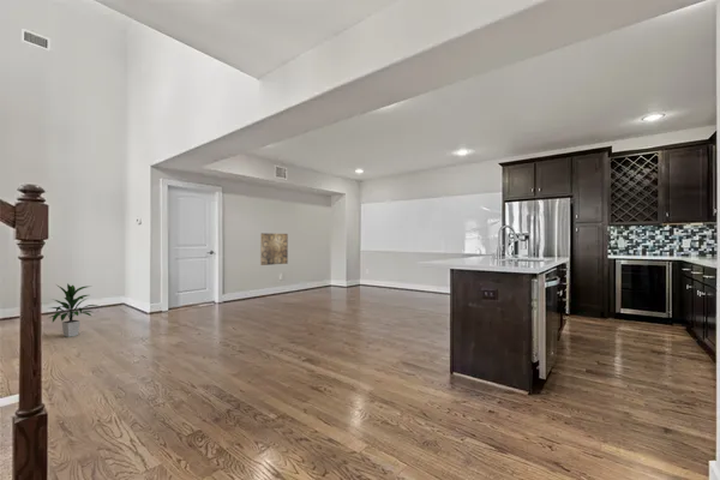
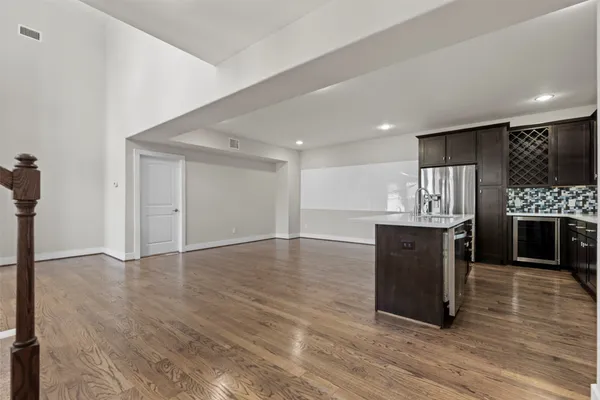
- wall art [259,232,289,266]
- indoor plant [47,282,98,338]
